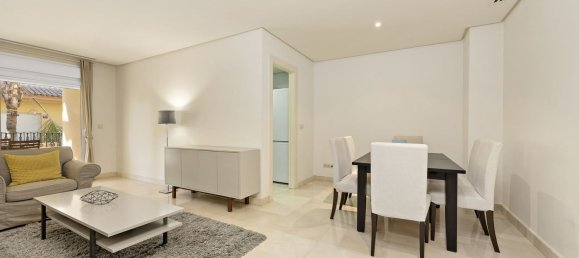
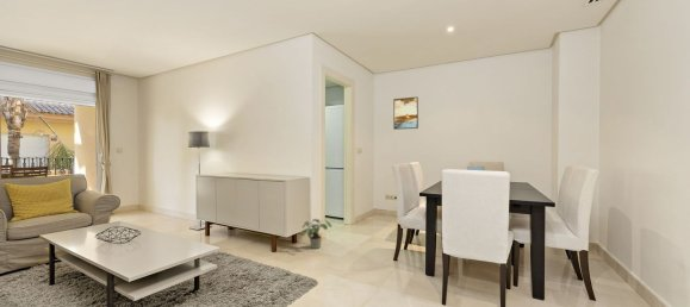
+ potted plant [300,218,332,250]
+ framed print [392,96,419,131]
